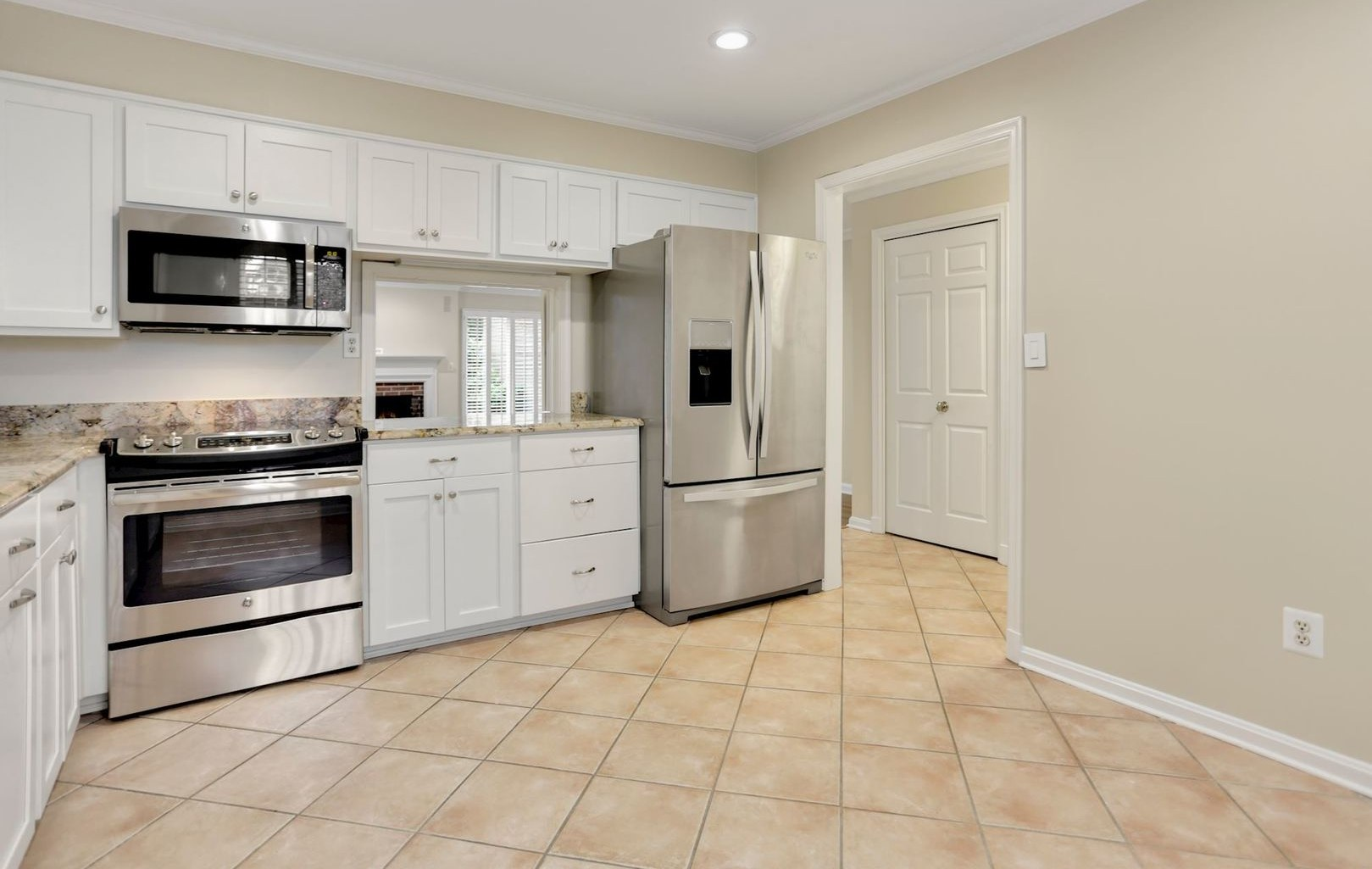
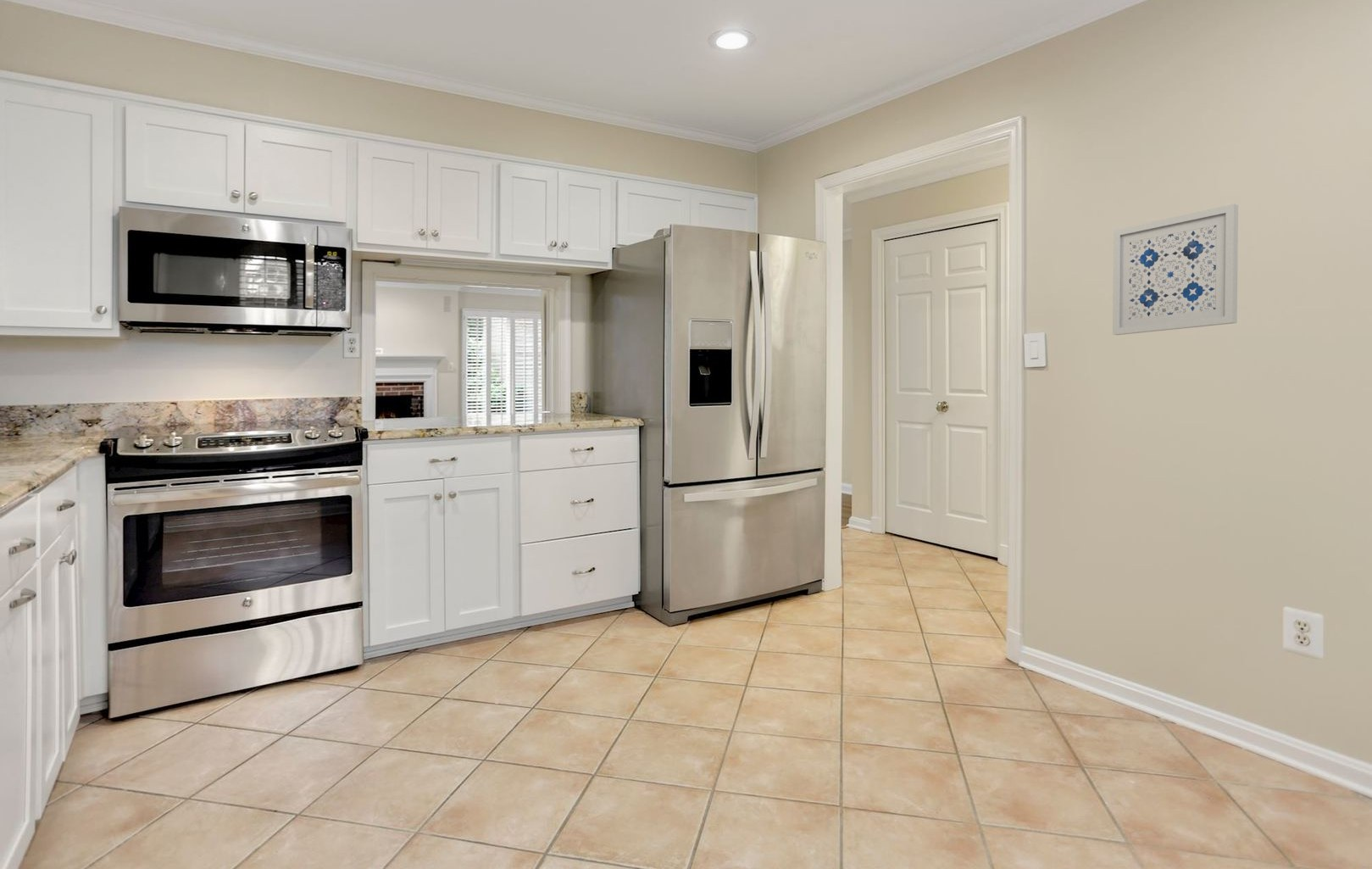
+ wall art [1112,203,1239,336]
